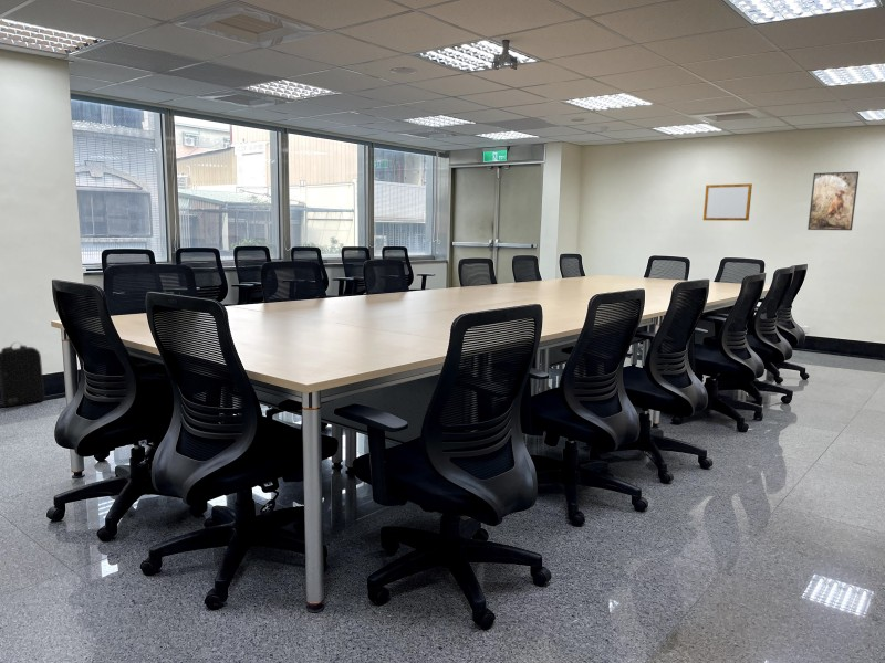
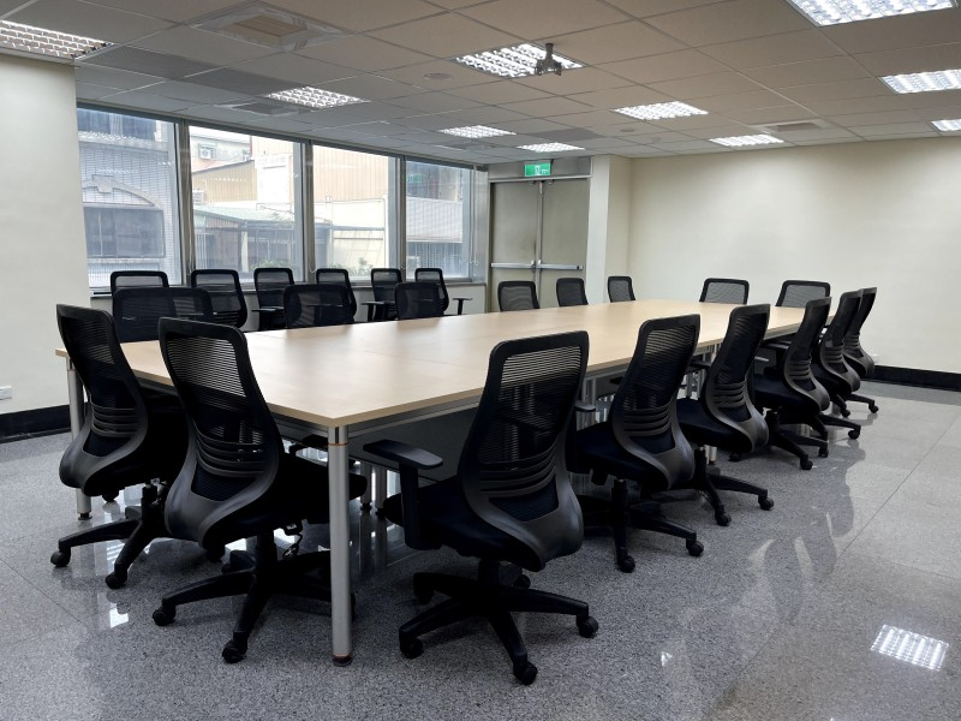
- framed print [806,170,860,231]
- backpack [0,341,46,408]
- writing board [702,182,753,222]
